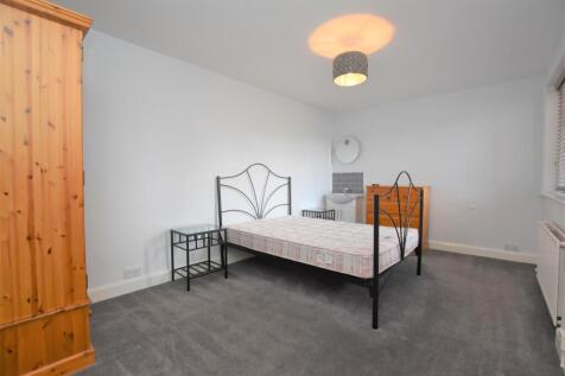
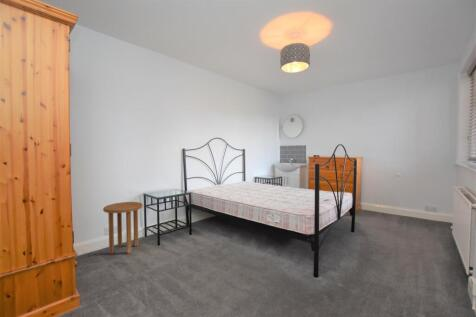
+ side table [102,201,144,255]
